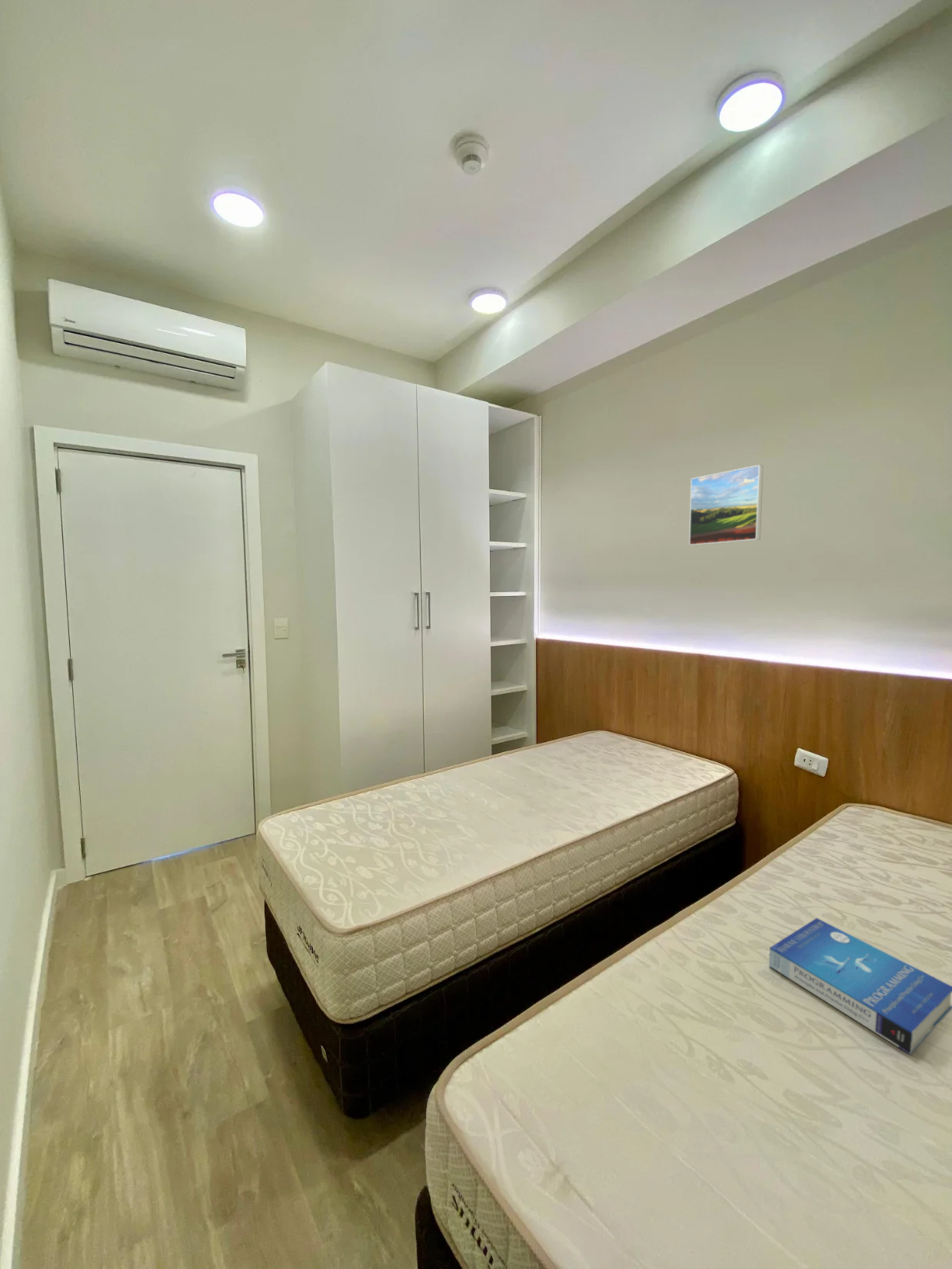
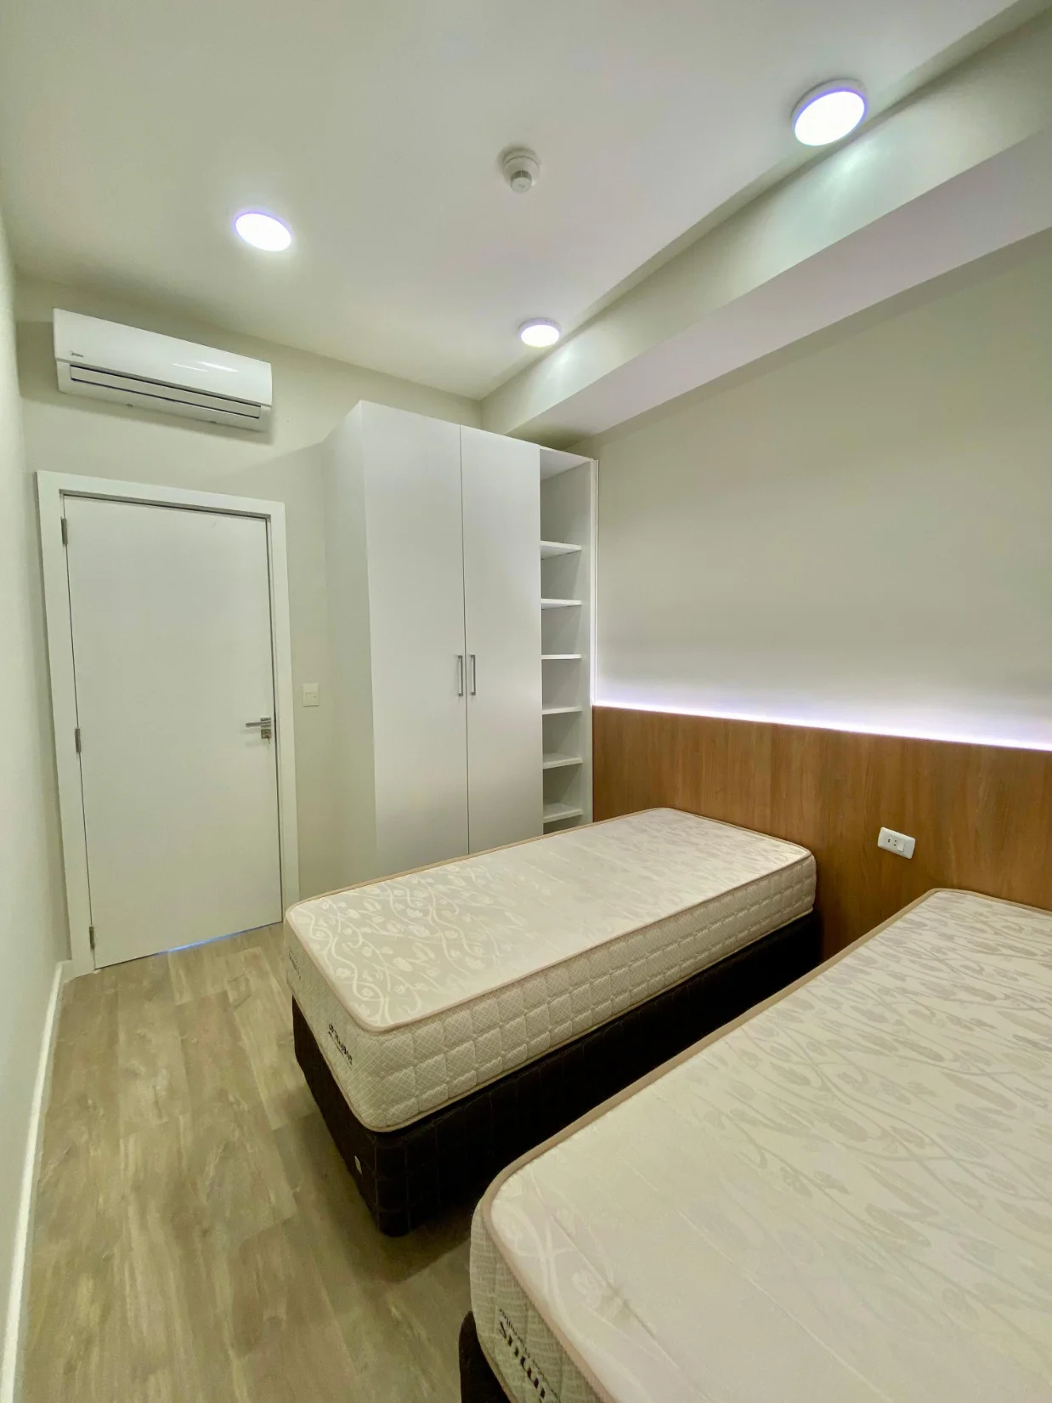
- book [768,918,952,1055]
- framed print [688,464,764,547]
